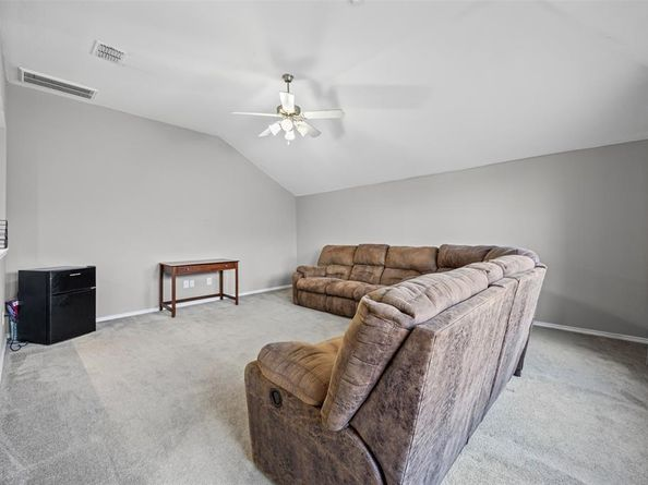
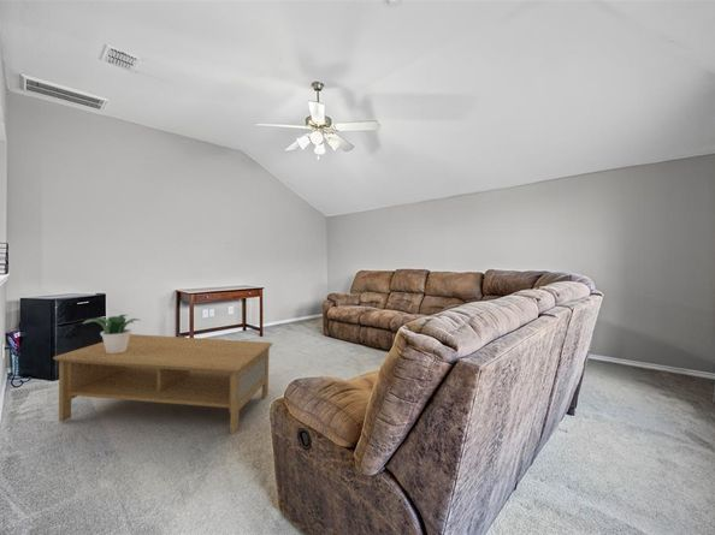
+ potted plant [82,314,142,353]
+ coffee table [52,333,273,435]
